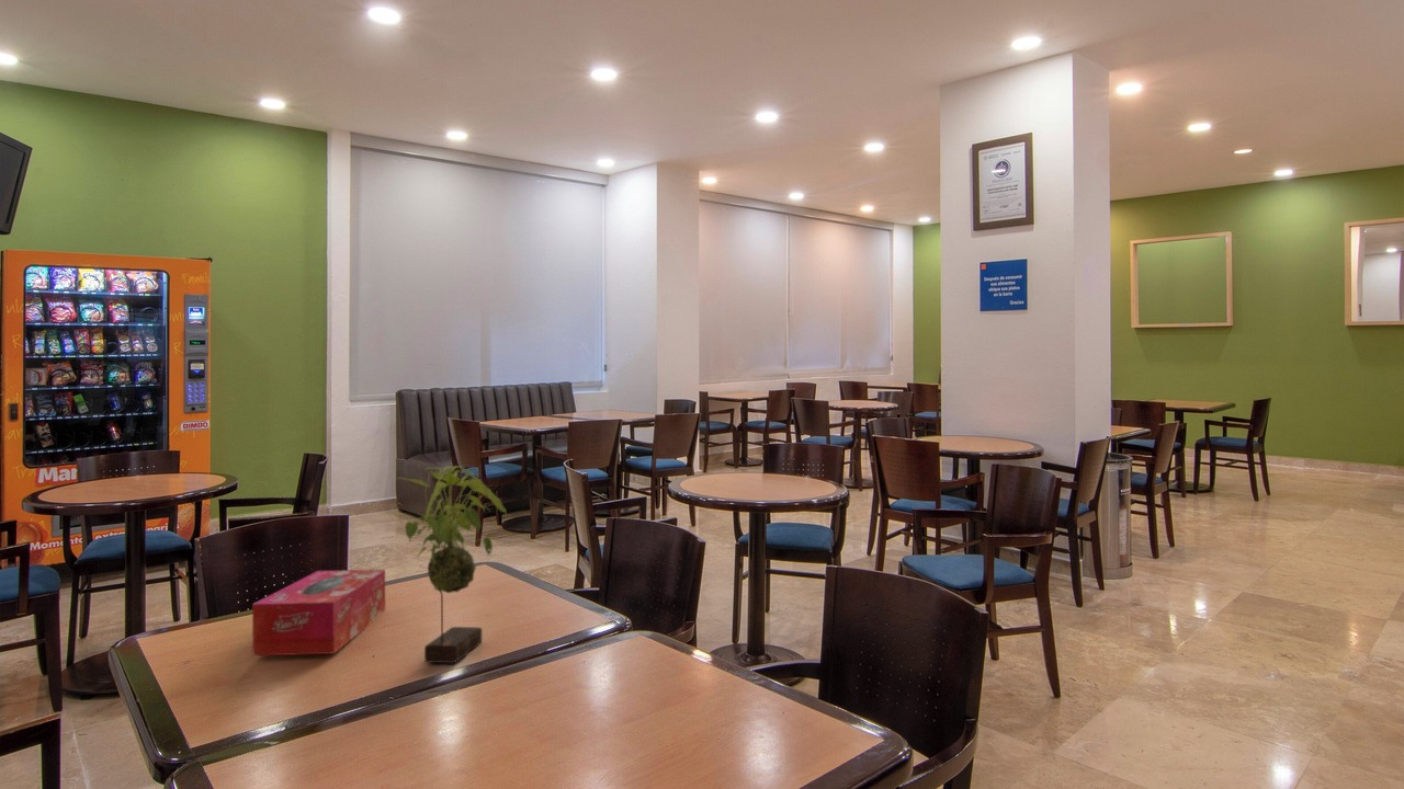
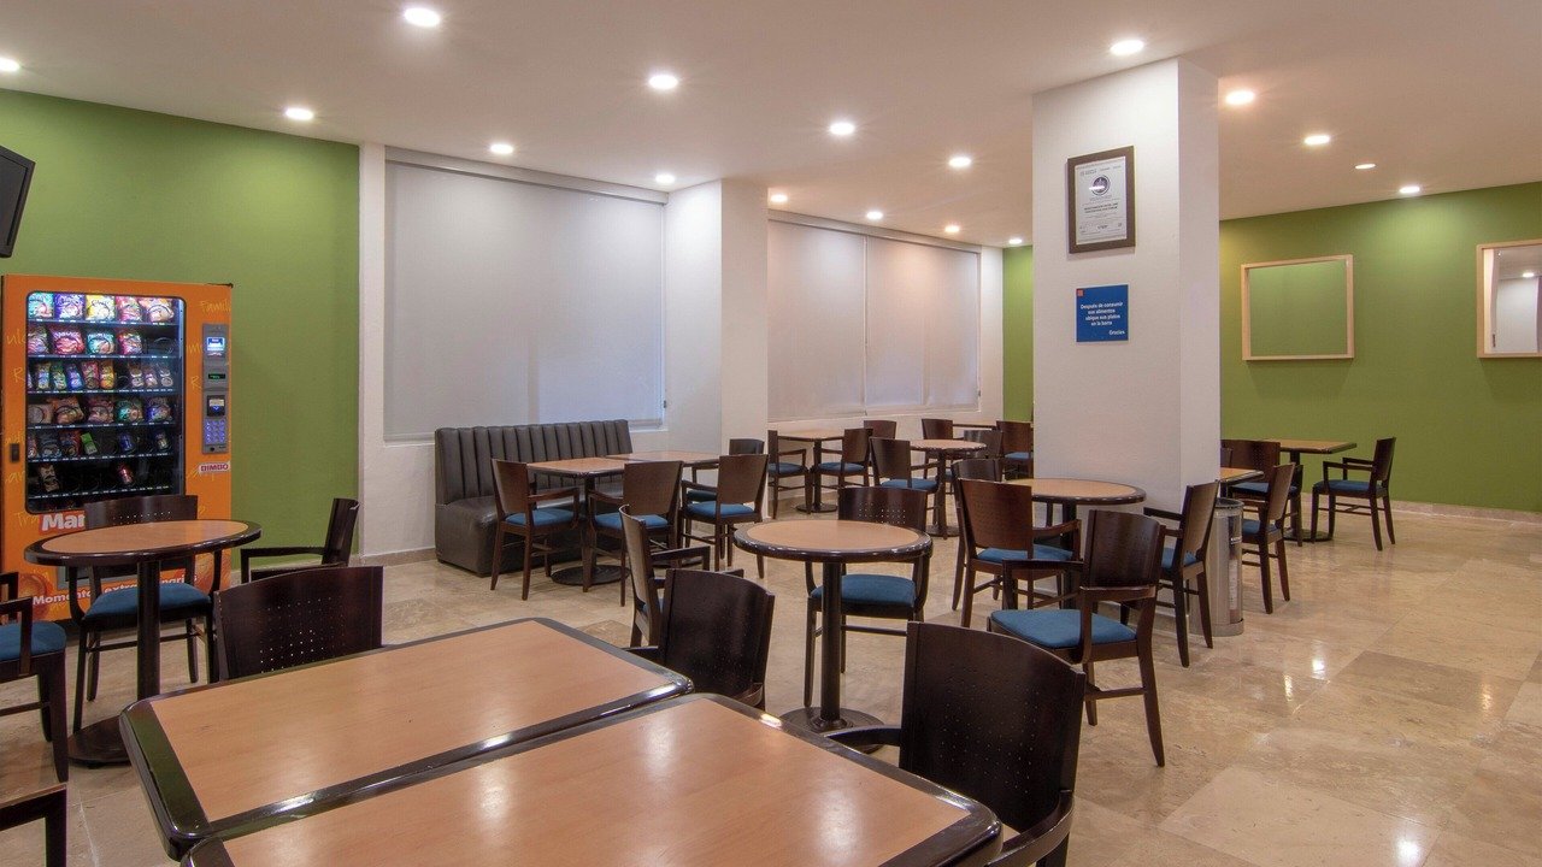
- plant [396,465,508,664]
- tissue box [251,569,386,656]
